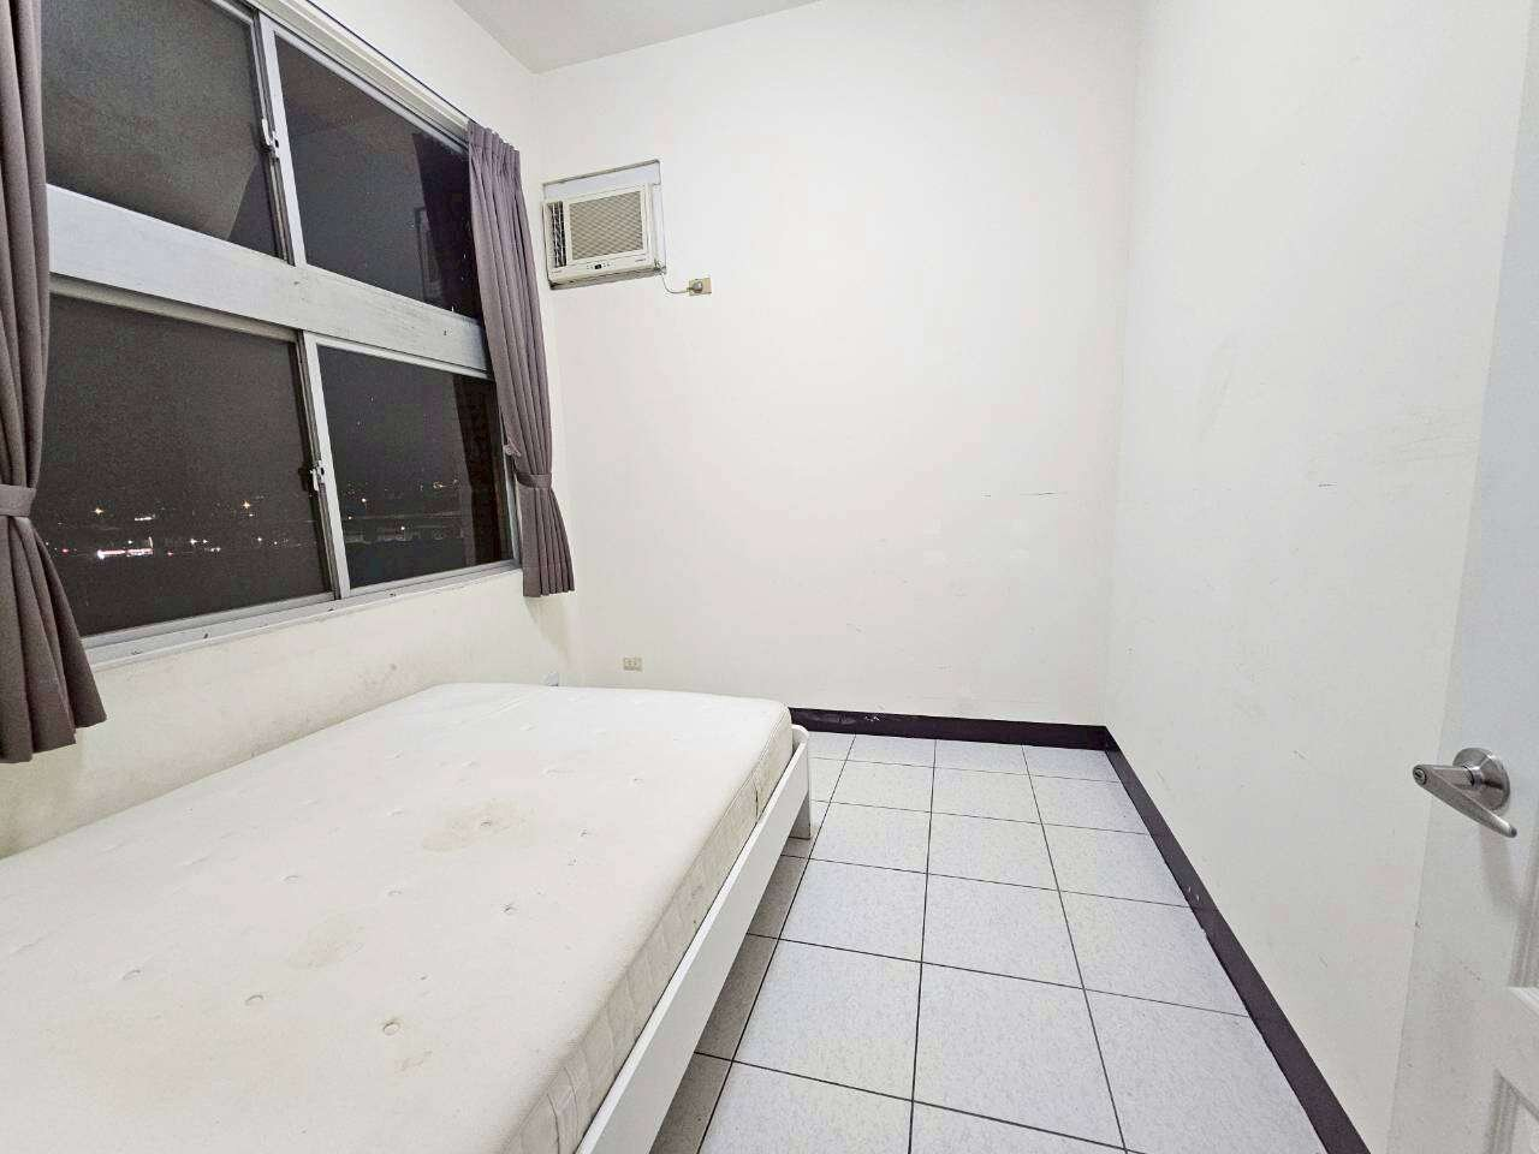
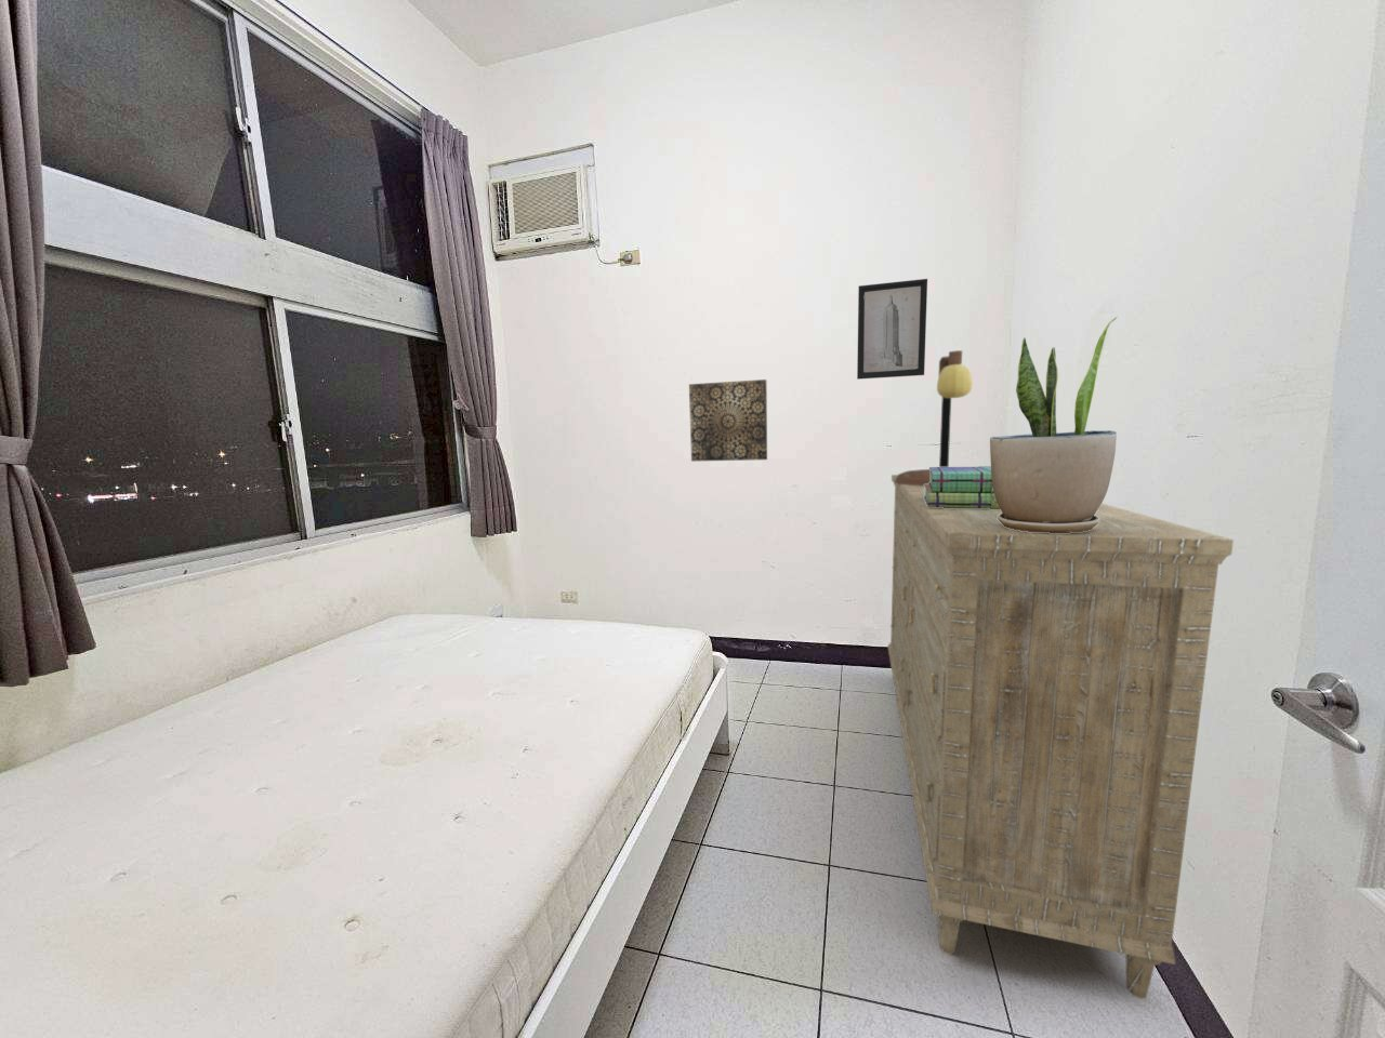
+ table lamp [895,349,973,485]
+ potted plant [989,315,1119,533]
+ dresser [887,473,1235,1000]
+ wall art [688,378,768,462]
+ stack of books [924,464,1000,509]
+ wall art [856,278,928,381]
